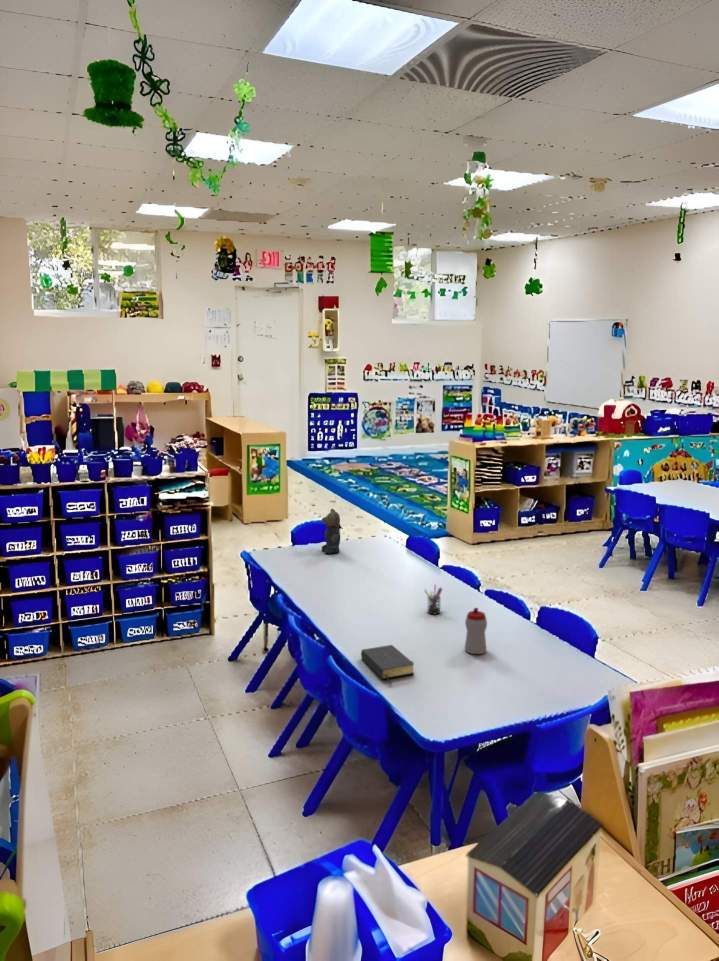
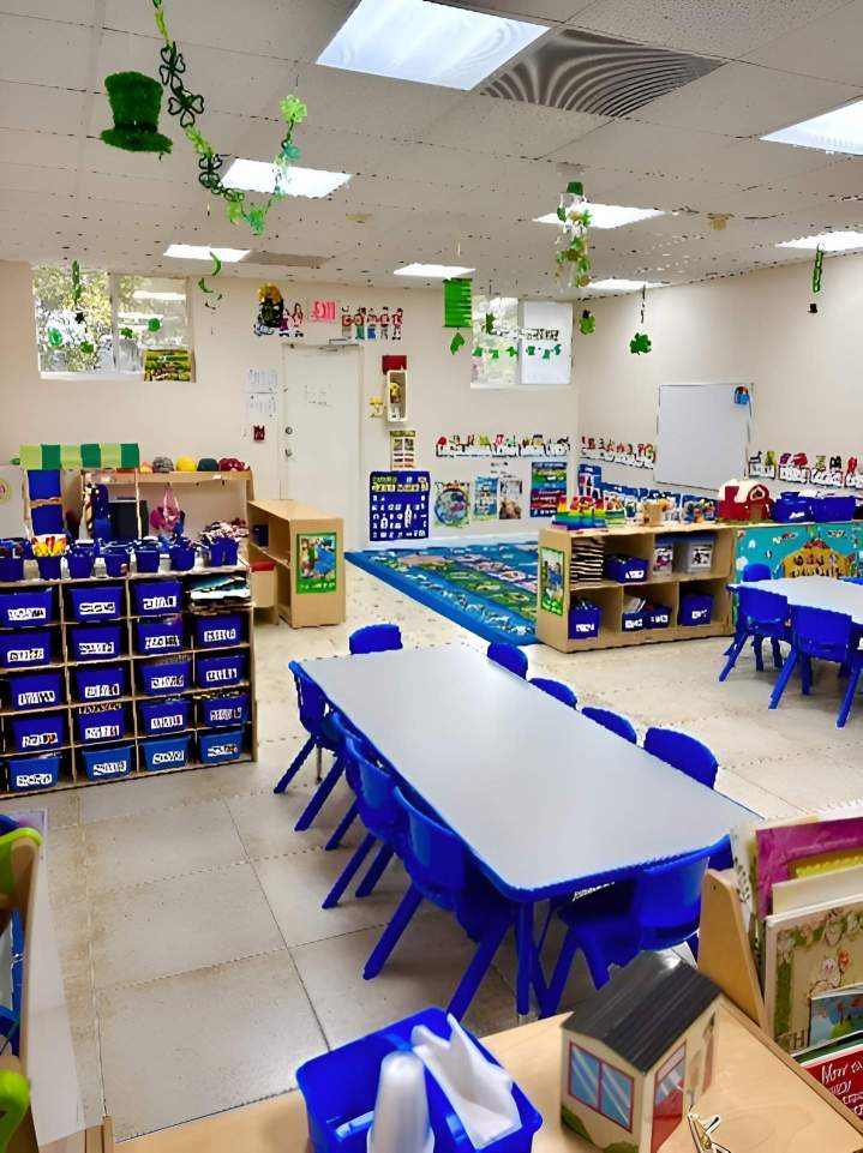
- pen holder [423,583,444,616]
- sippy cup [464,607,488,655]
- bible [360,644,415,685]
- teddy bear [321,508,344,555]
